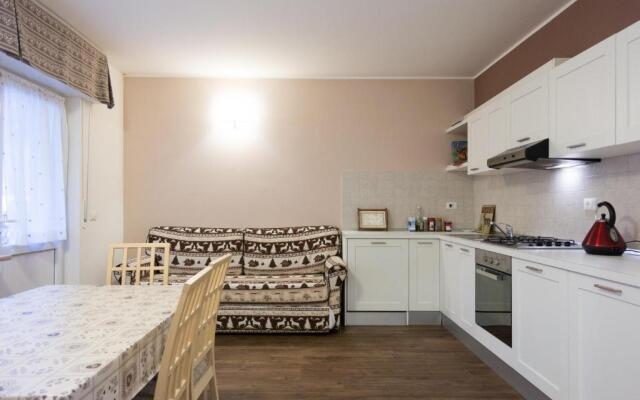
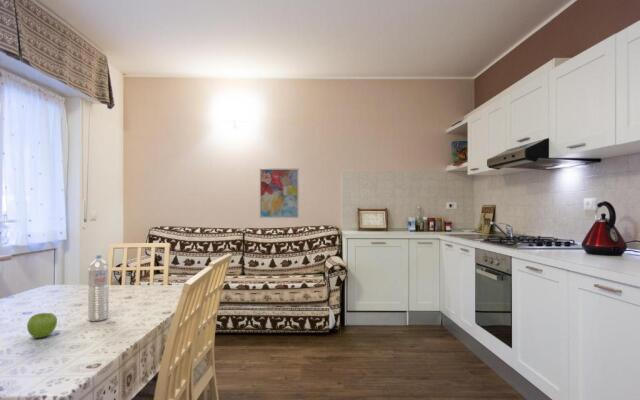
+ fruit [26,312,58,339]
+ water bottle [87,254,110,322]
+ wall art [259,167,300,219]
